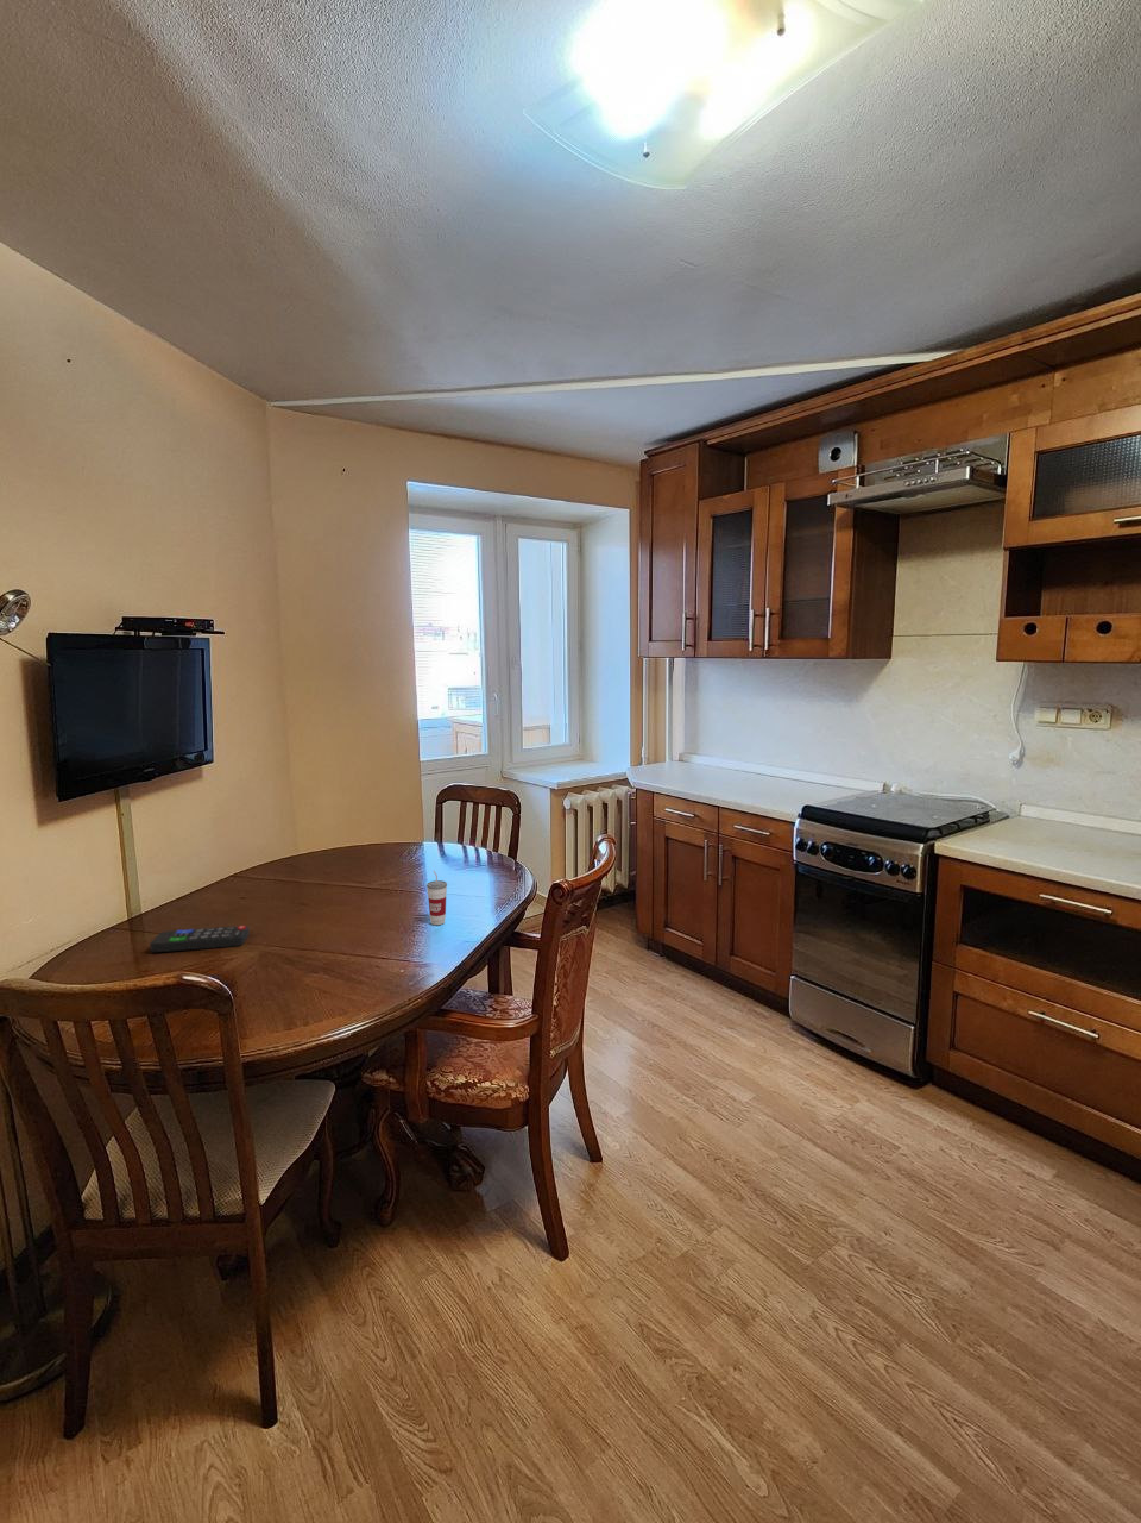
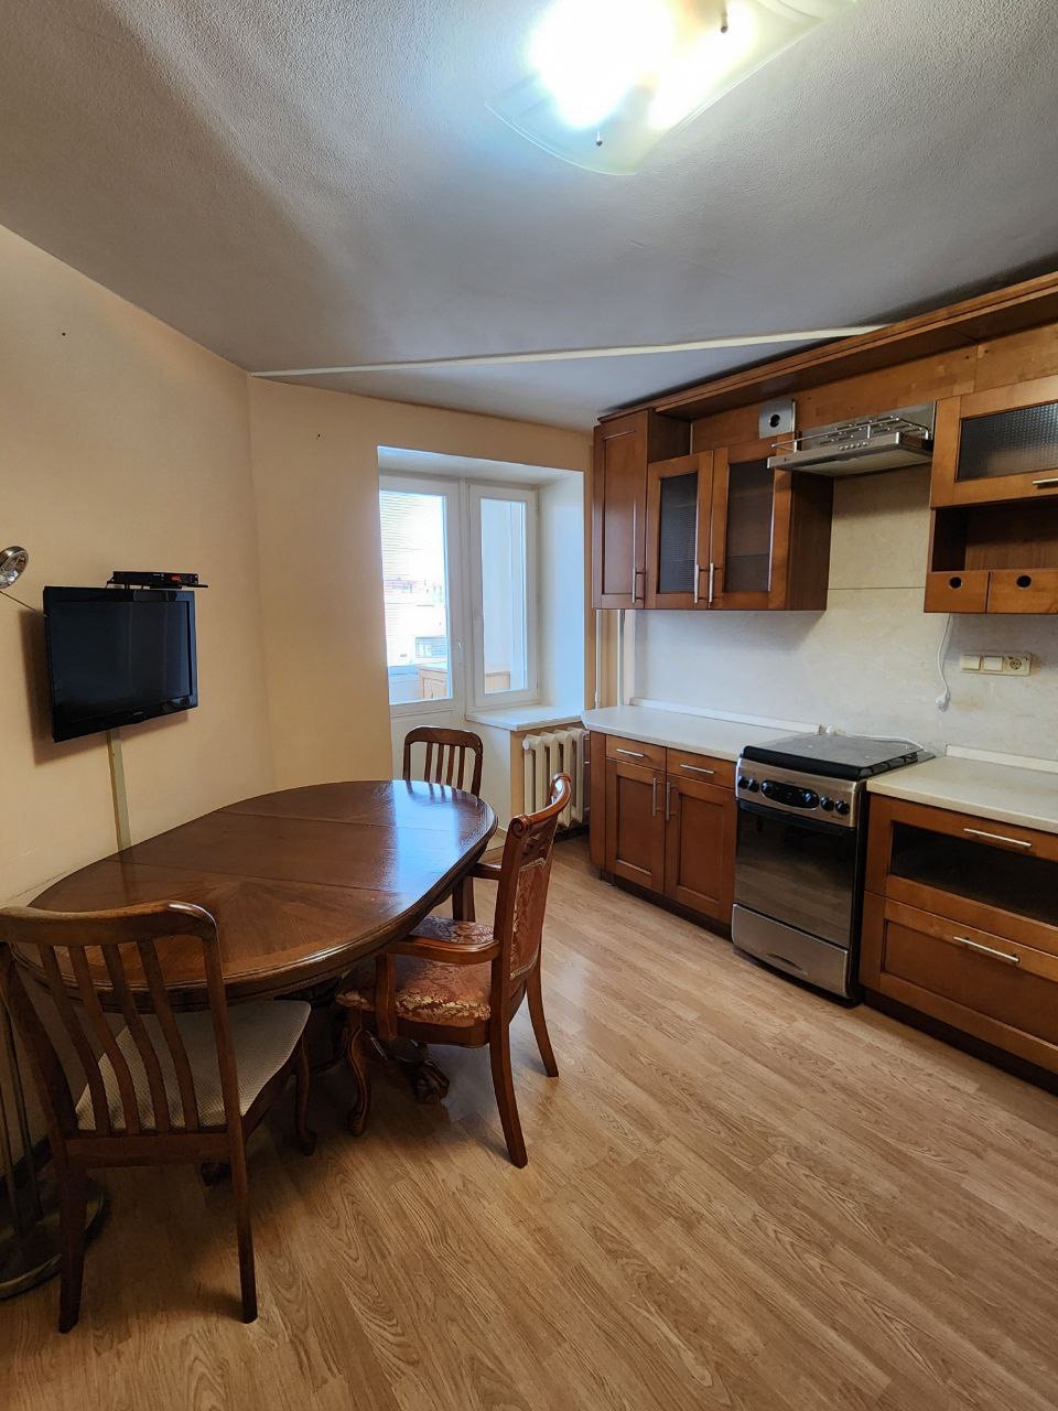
- remote control [149,925,250,953]
- cup [425,869,448,926]
